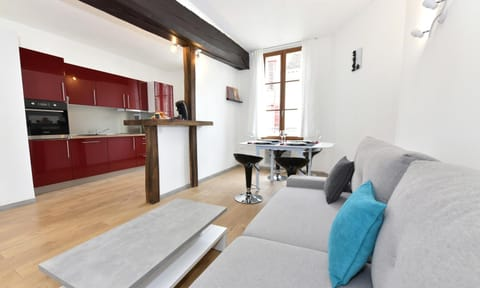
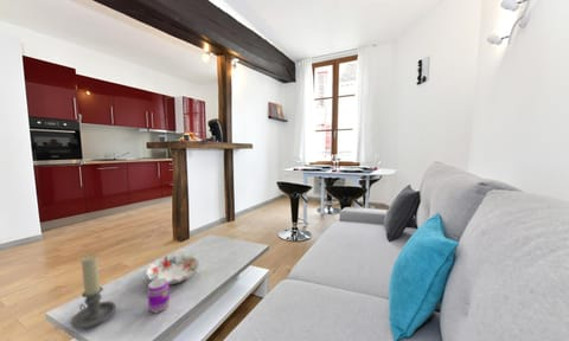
+ decorative bowl [145,252,202,285]
+ beverage can [146,278,171,315]
+ candle holder [70,253,117,330]
